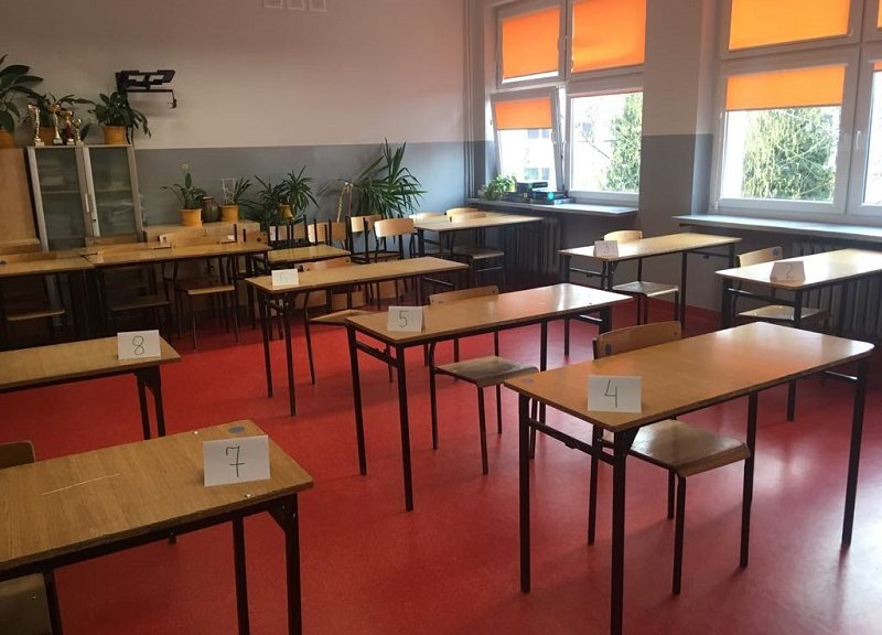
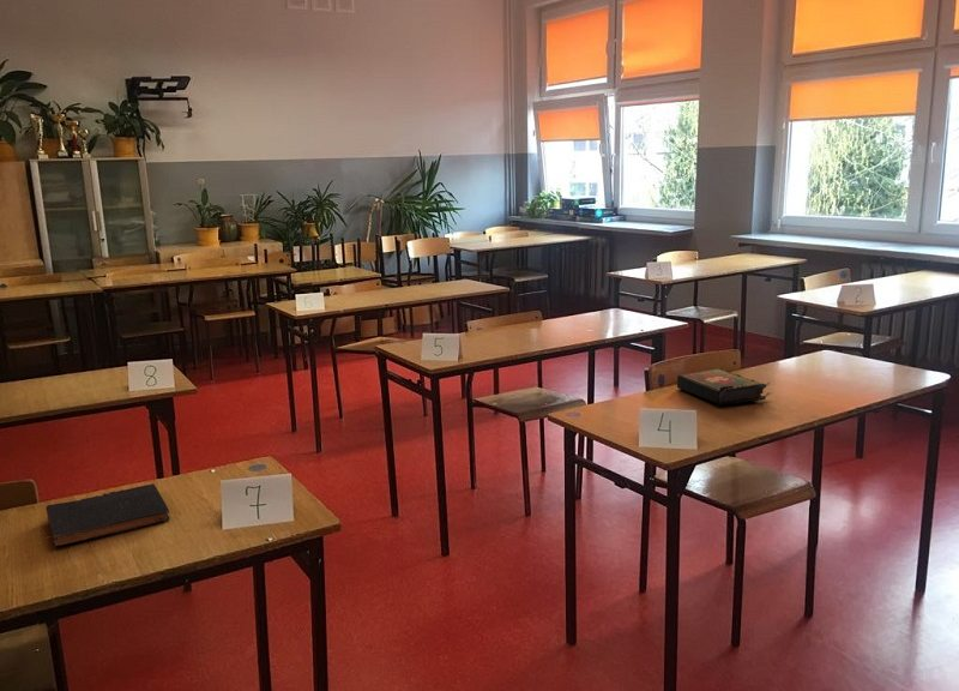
+ book [44,482,170,549]
+ book [676,367,772,408]
